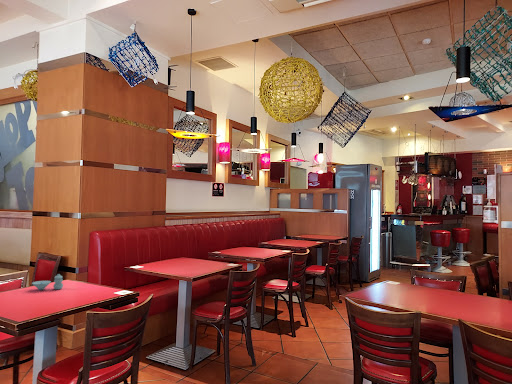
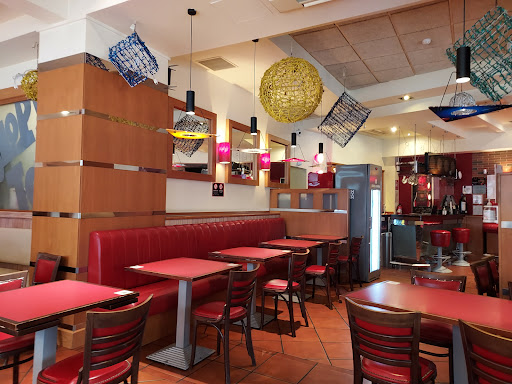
- salt and pepper shaker set [31,273,64,291]
